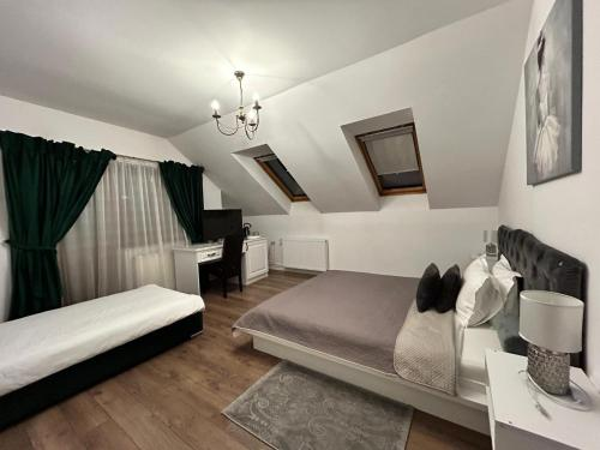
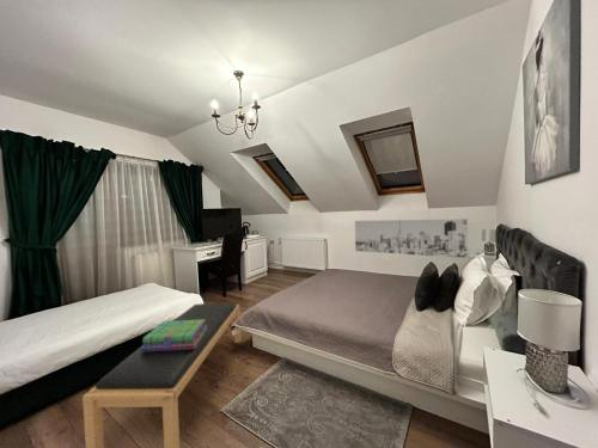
+ stack of books [140,319,207,352]
+ bench [81,302,242,448]
+ wall art [354,219,469,259]
